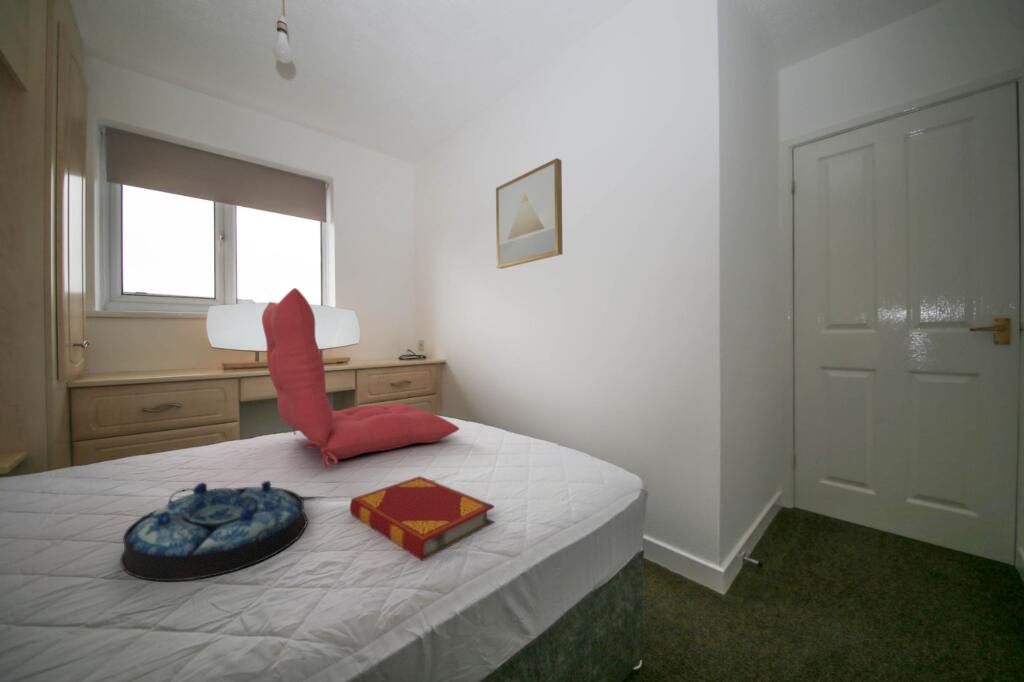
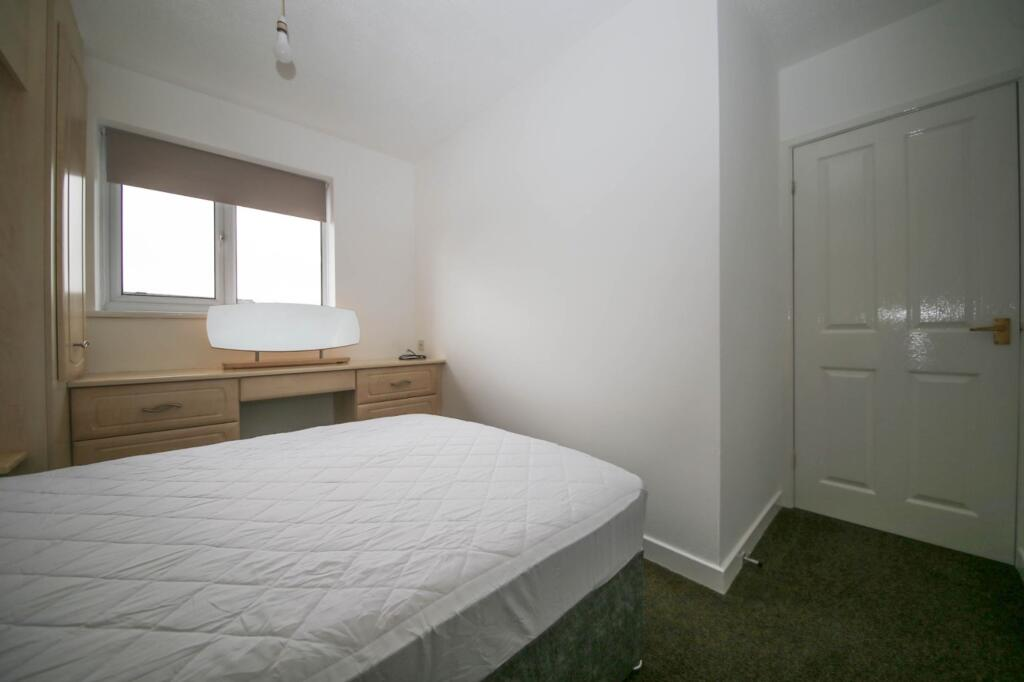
- serving tray [119,480,308,582]
- wall art [495,157,564,270]
- seat cushion [261,287,460,469]
- hardback book [349,475,495,562]
